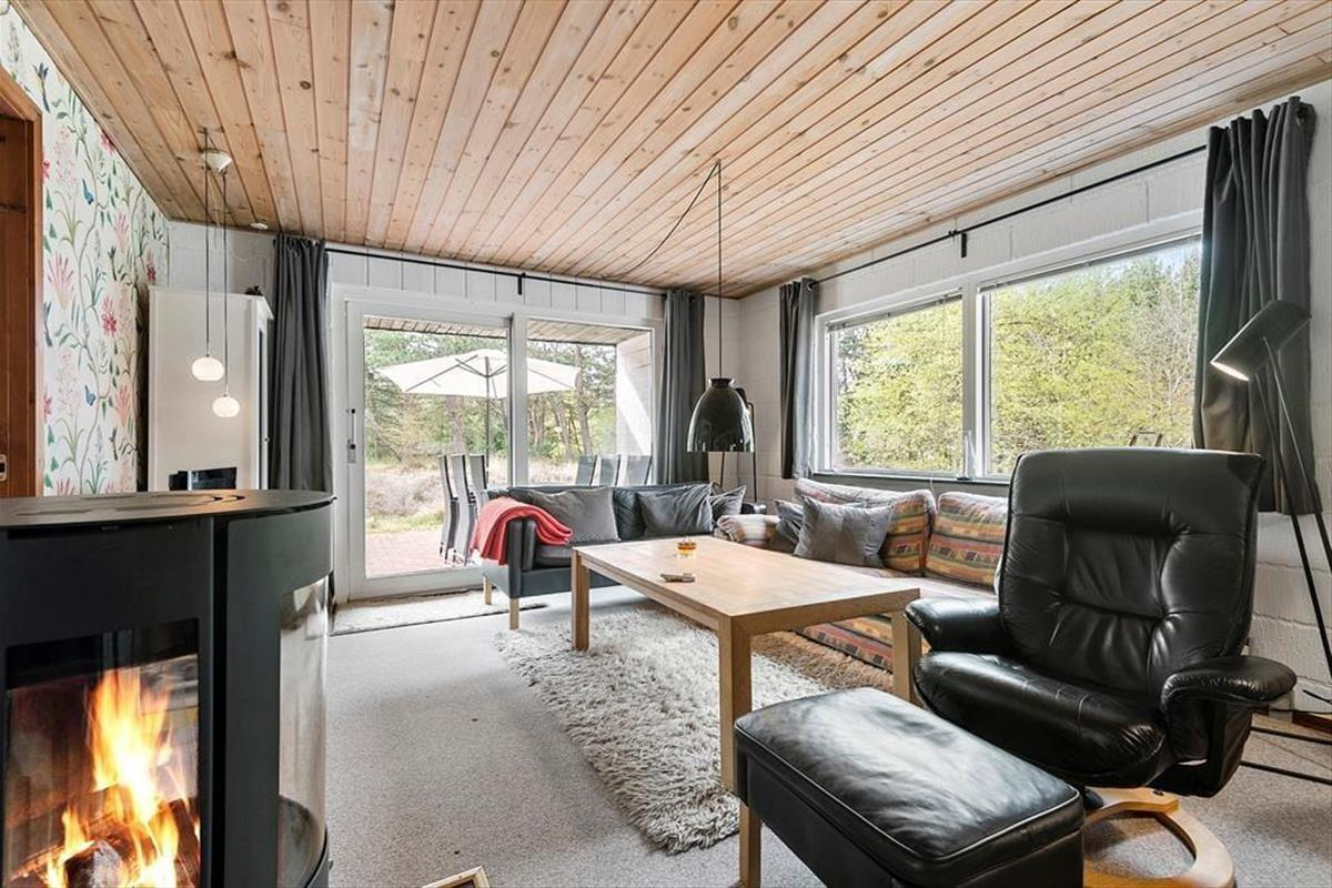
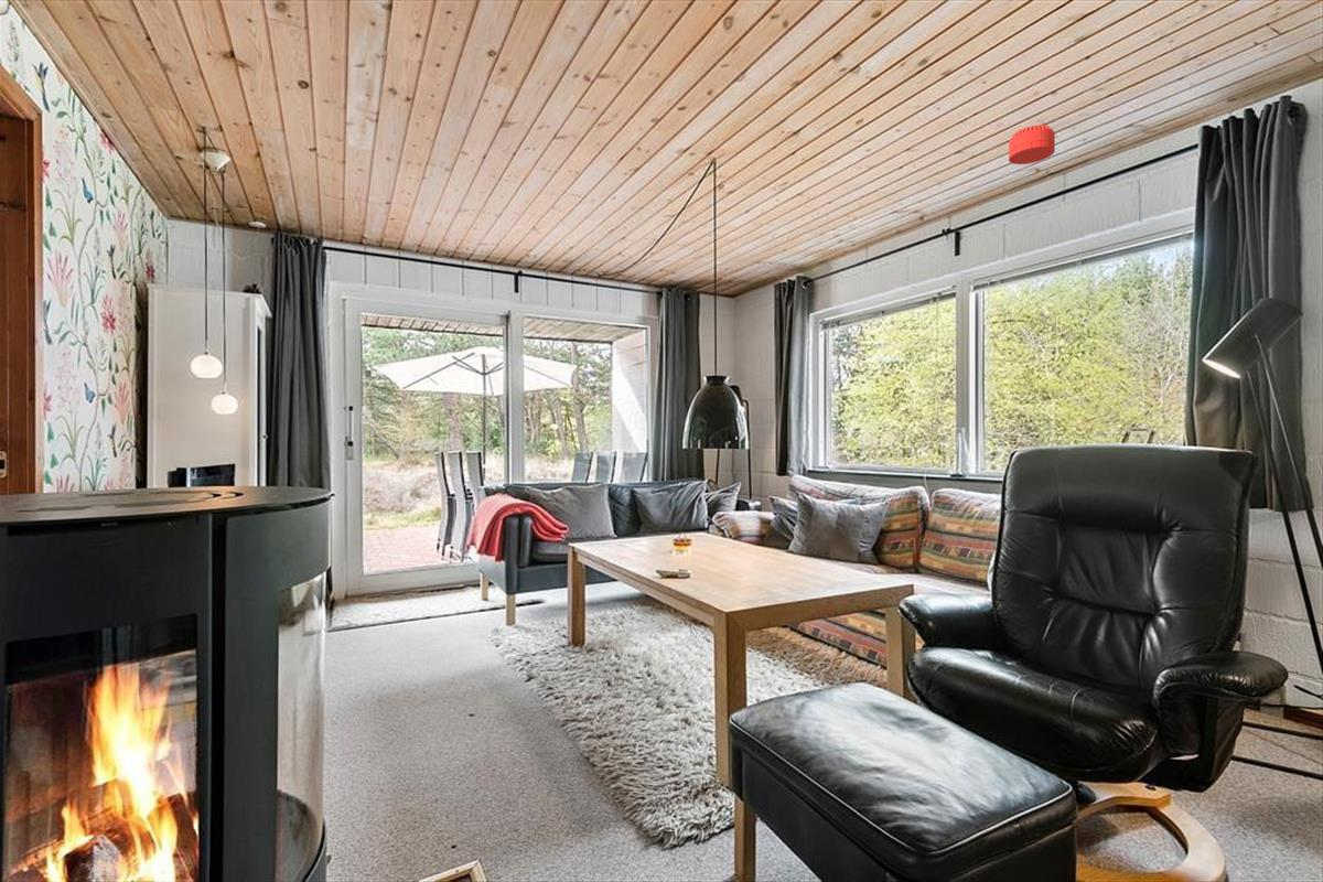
+ smoke detector [1008,123,1056,165]
